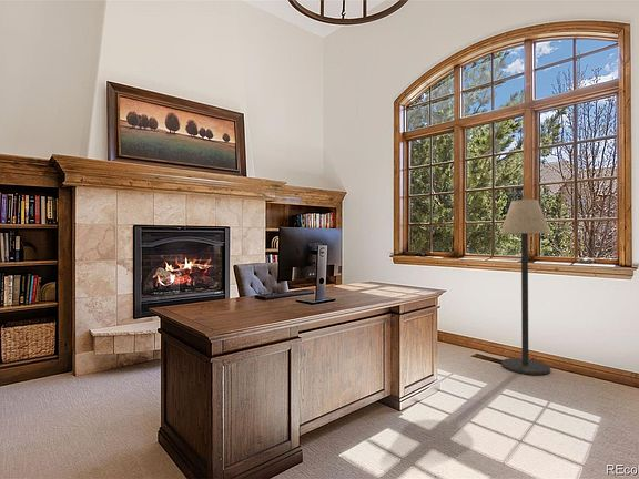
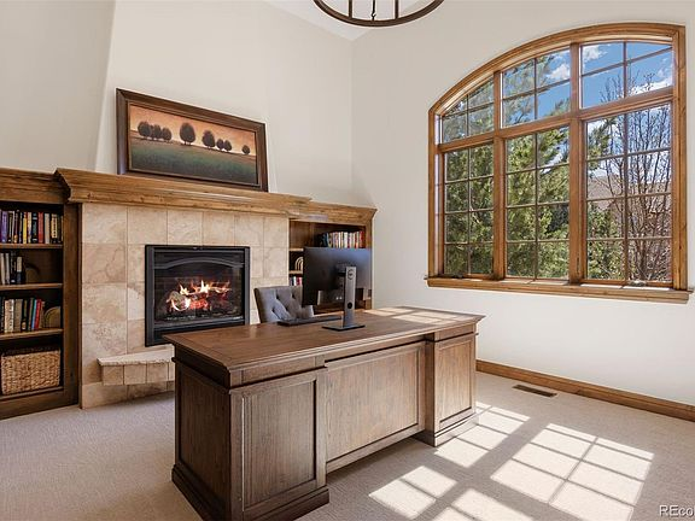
- floor lamp [499,198,551,376]
